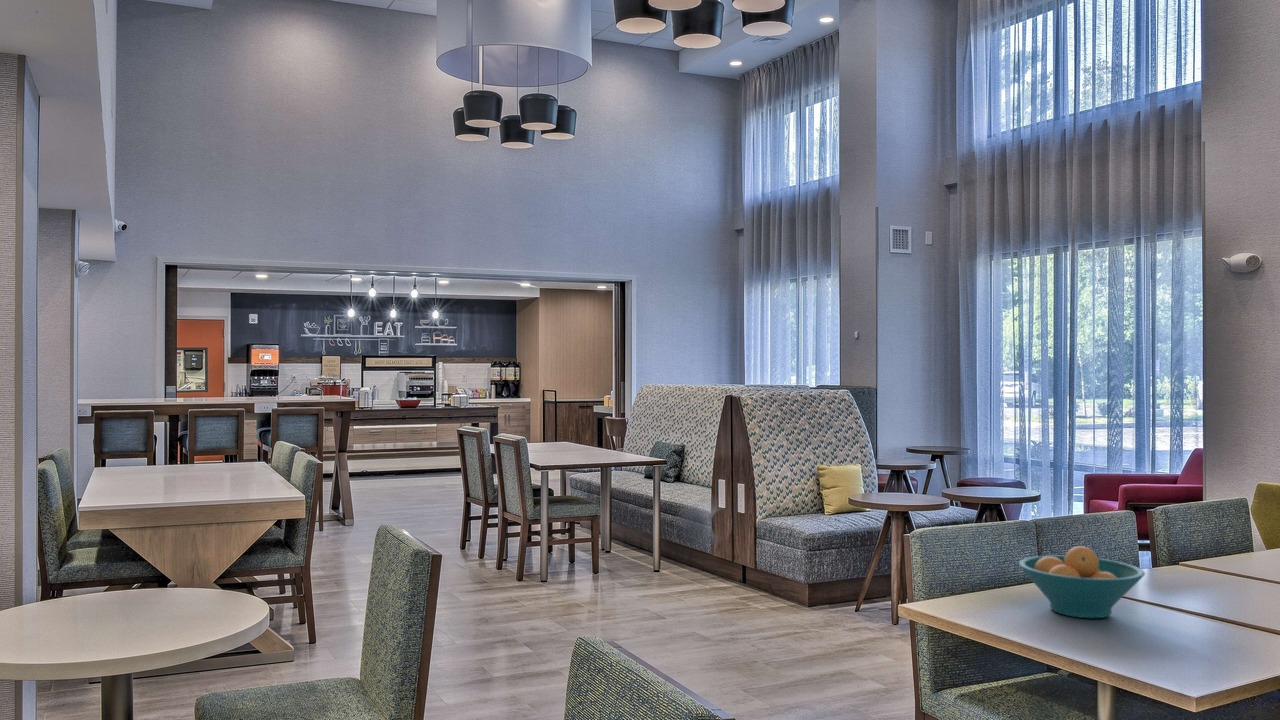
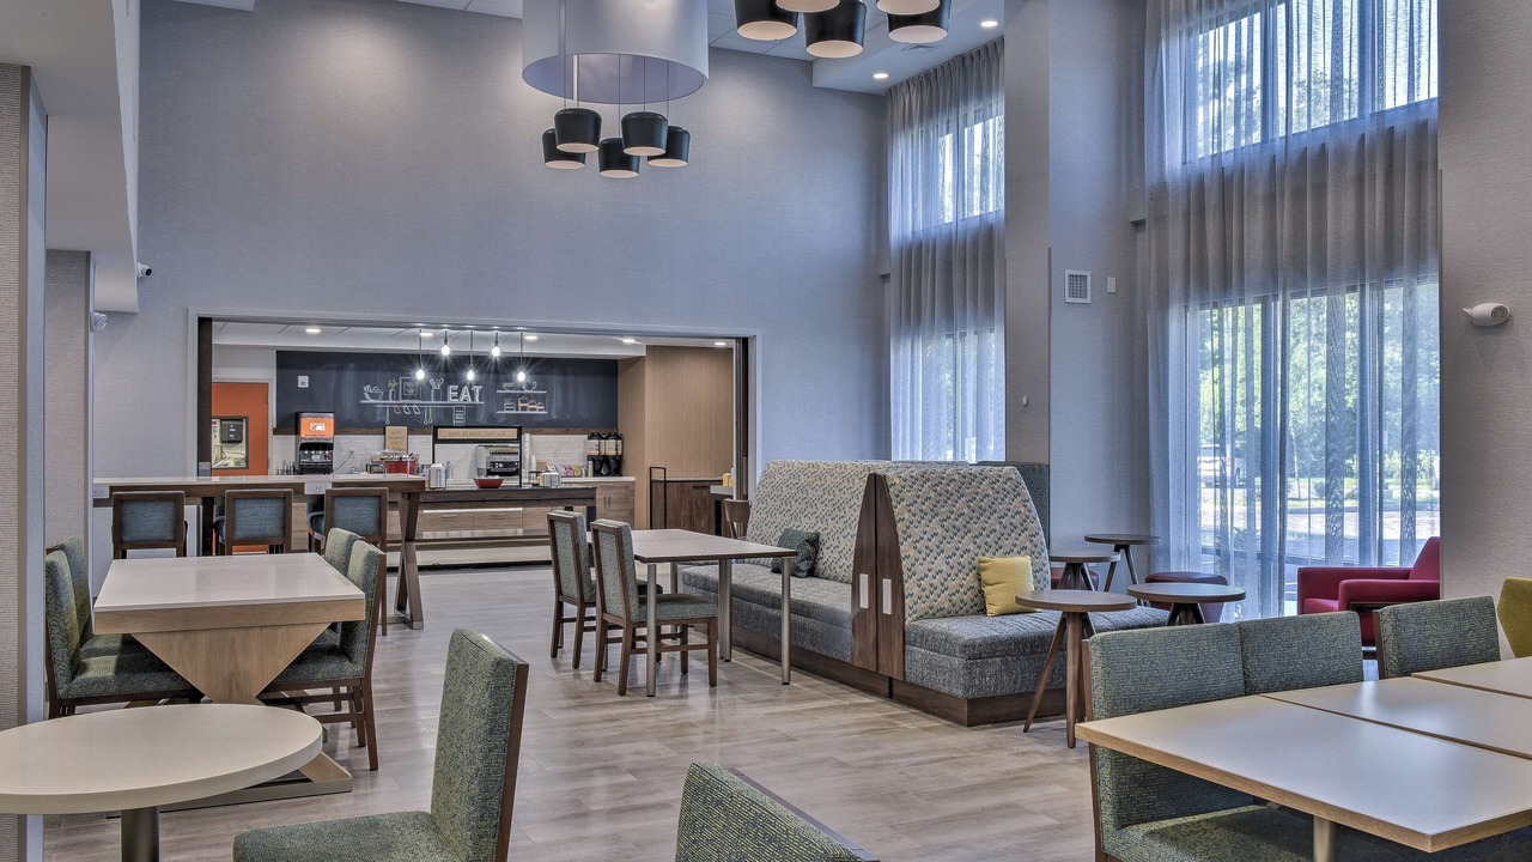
- fruit bowl [1018,545,1146,619]
